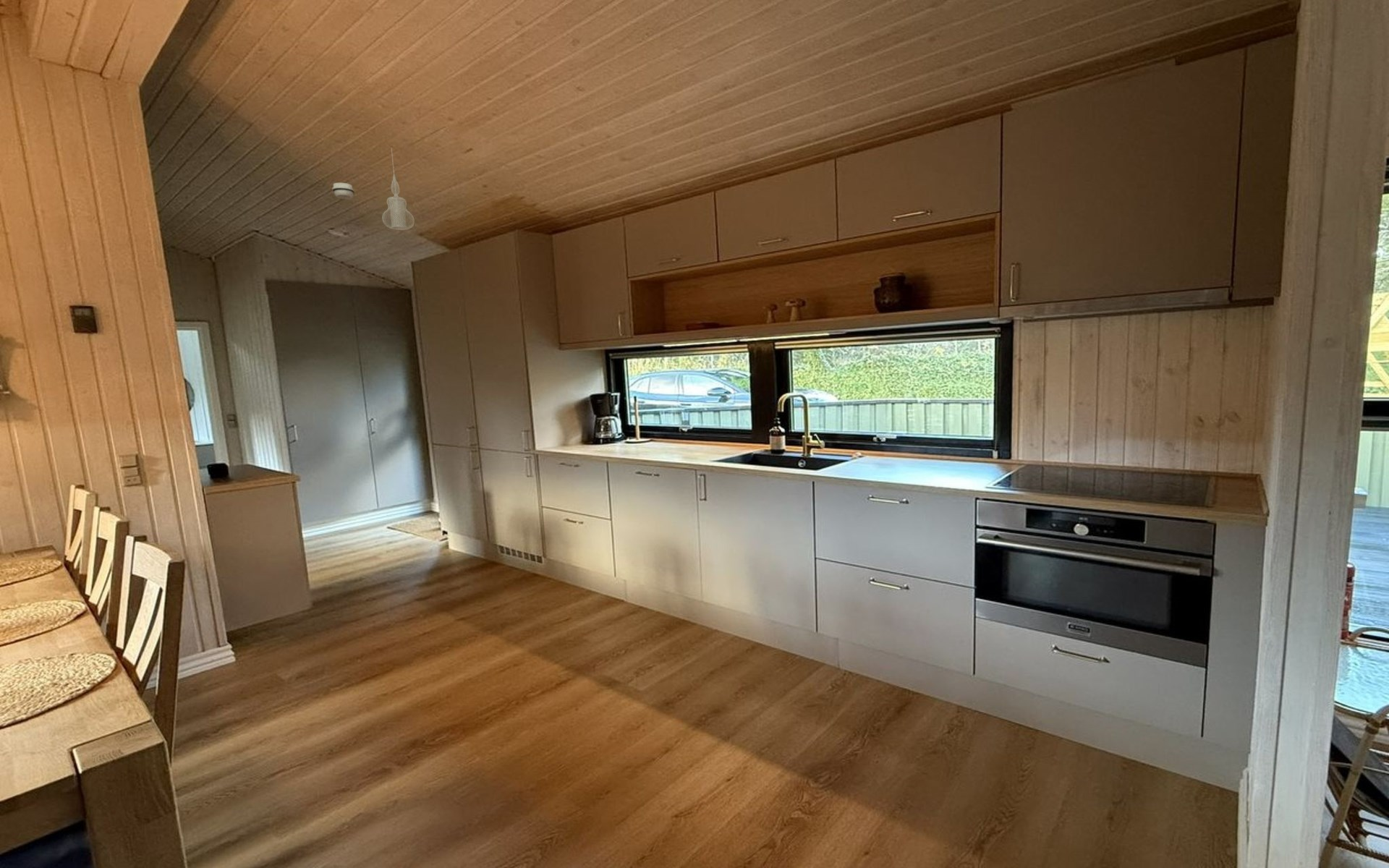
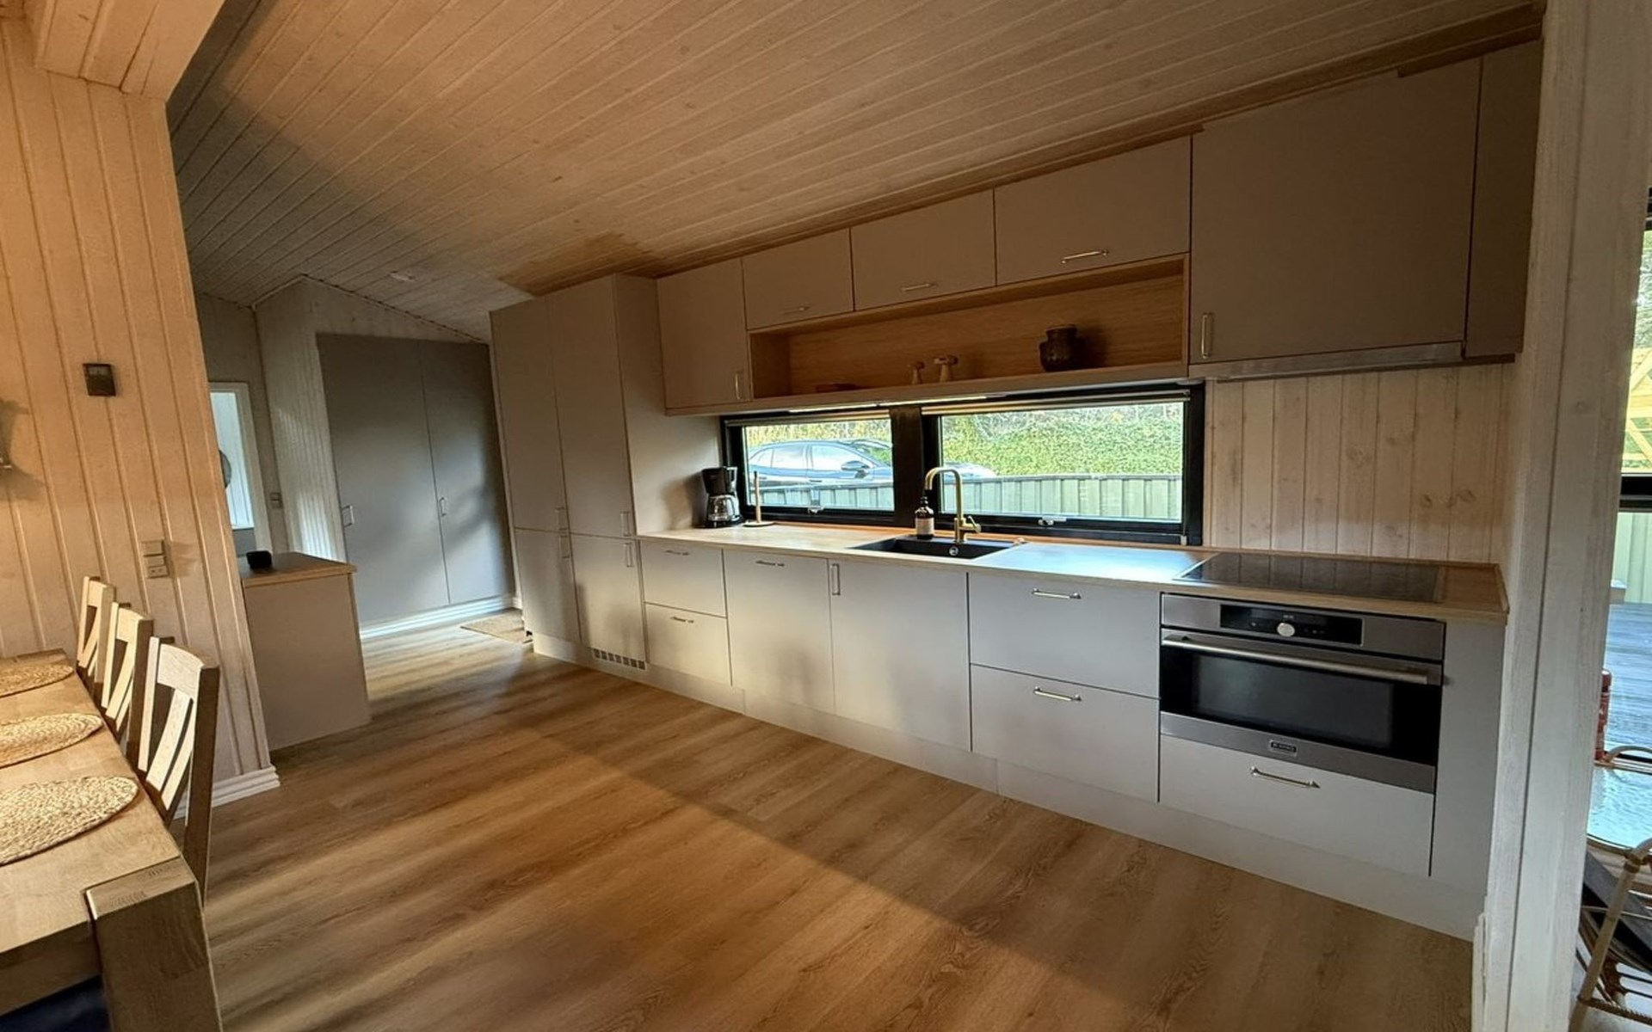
- pendant lamp [382,148,415,231]
- smoke detector [331,182,355,200]
